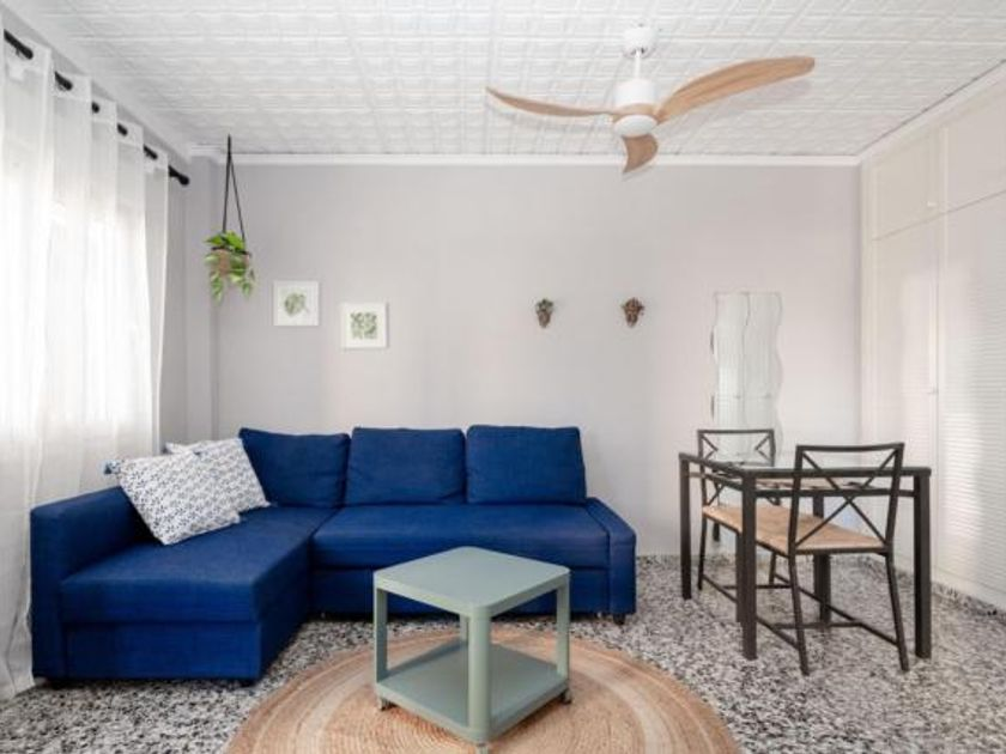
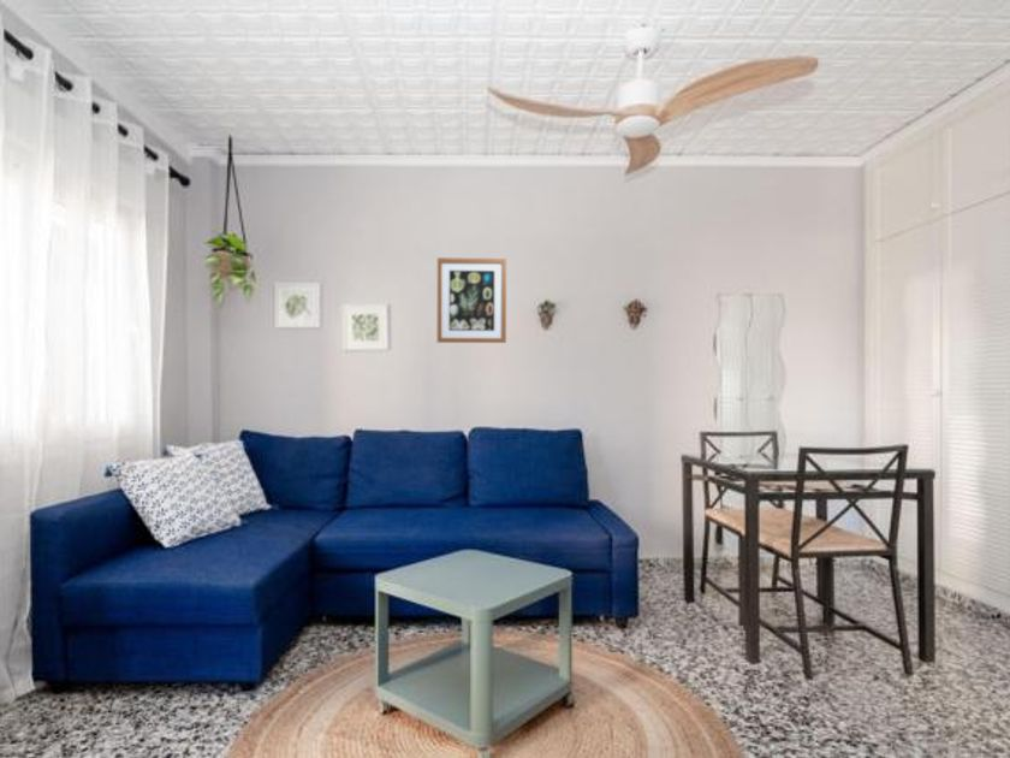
+ wall art [436,256,507,344]
